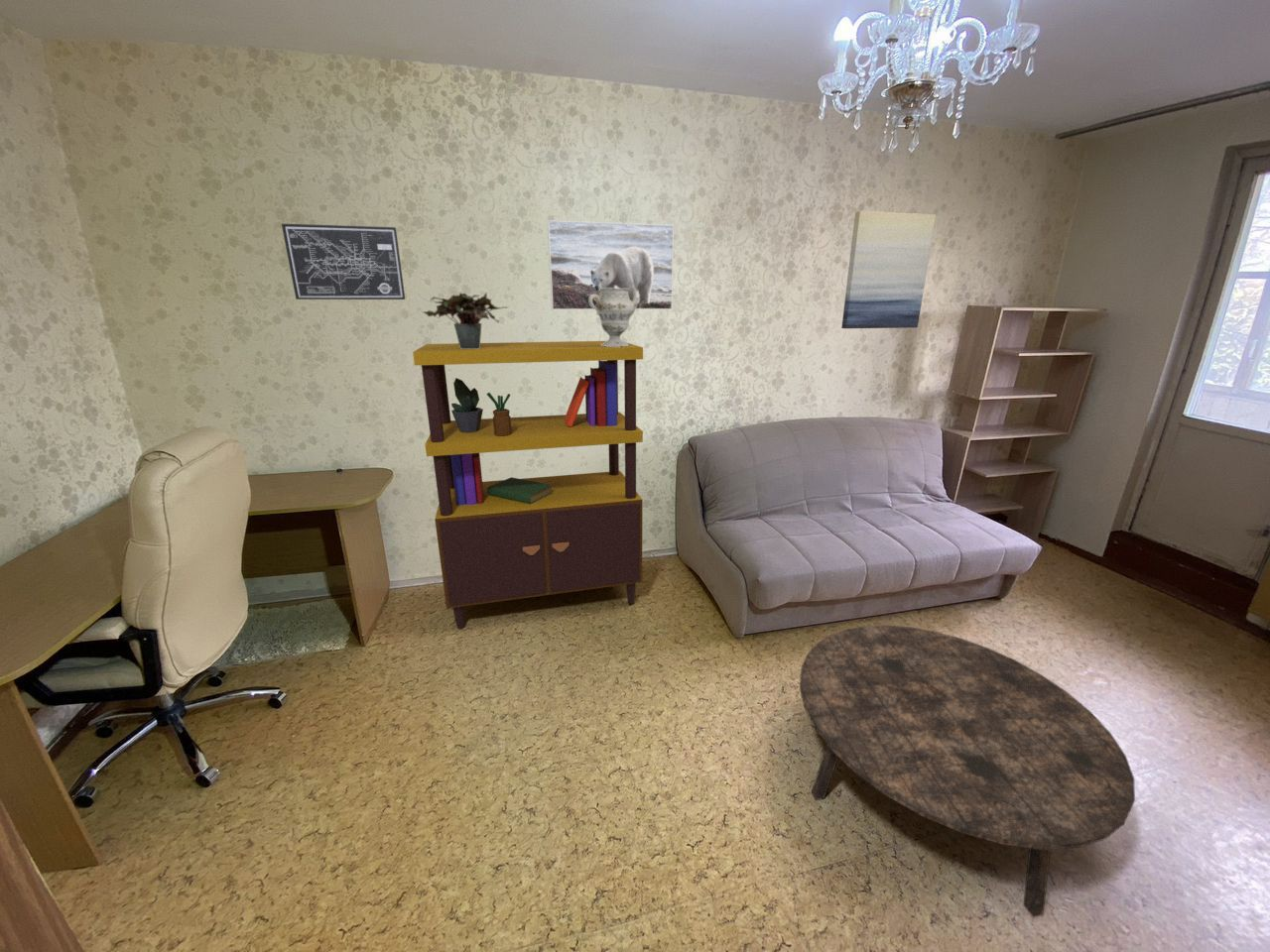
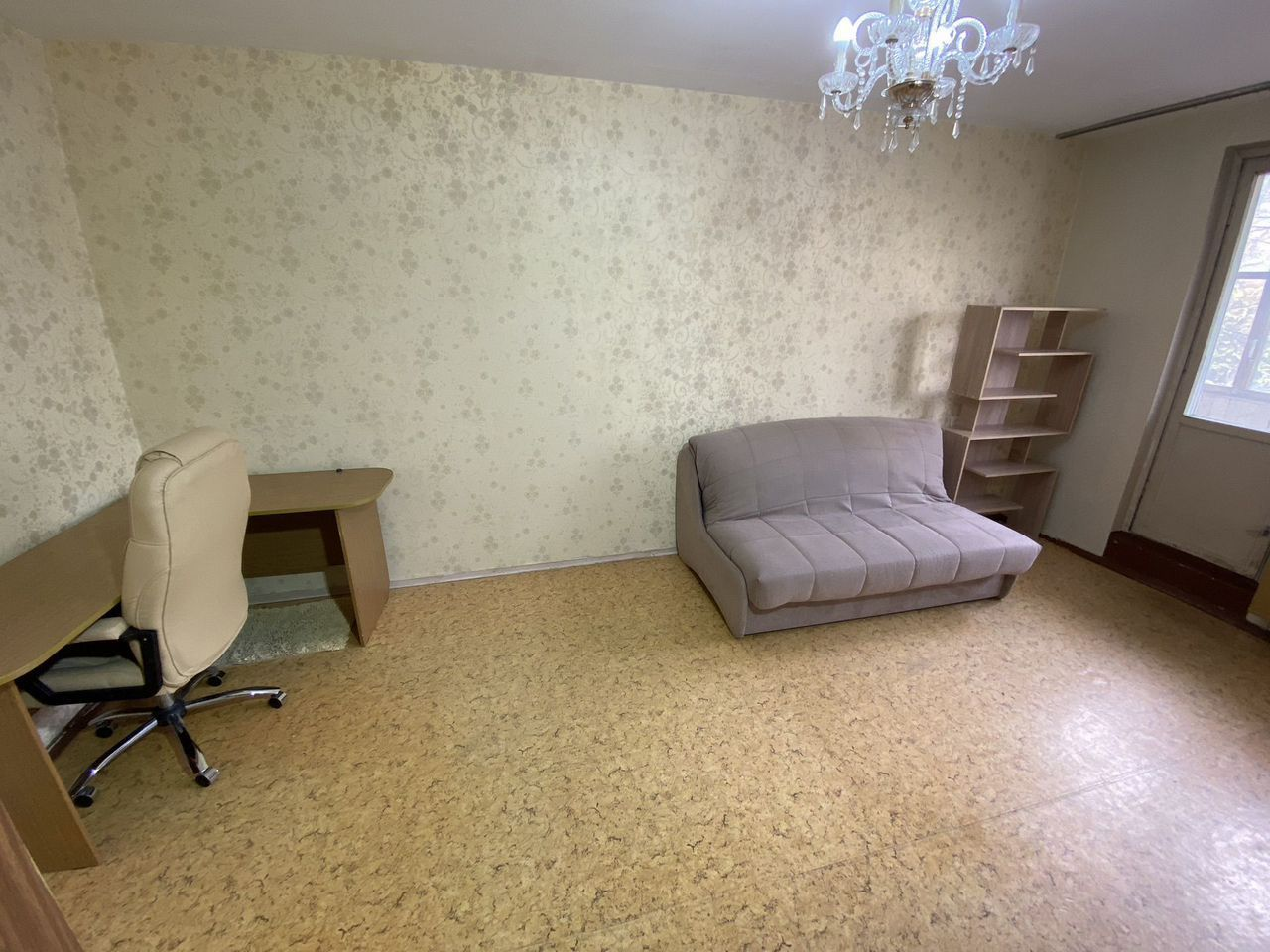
- coffee table [799,625,1136,918]
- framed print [547,219,675,310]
- wall art [840,210,937,329]
- wall art [281,223,406,300]
- decorative vase [588,288,640,347]
- bookcase [412,340,644,630]
- potted plant [421,292,509,349]
